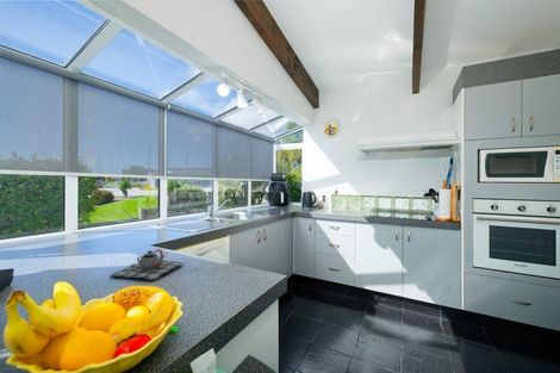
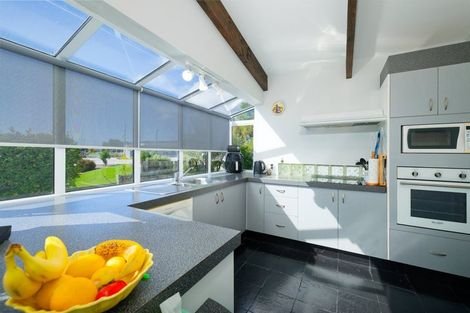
- teapot [110,248,185,282]
